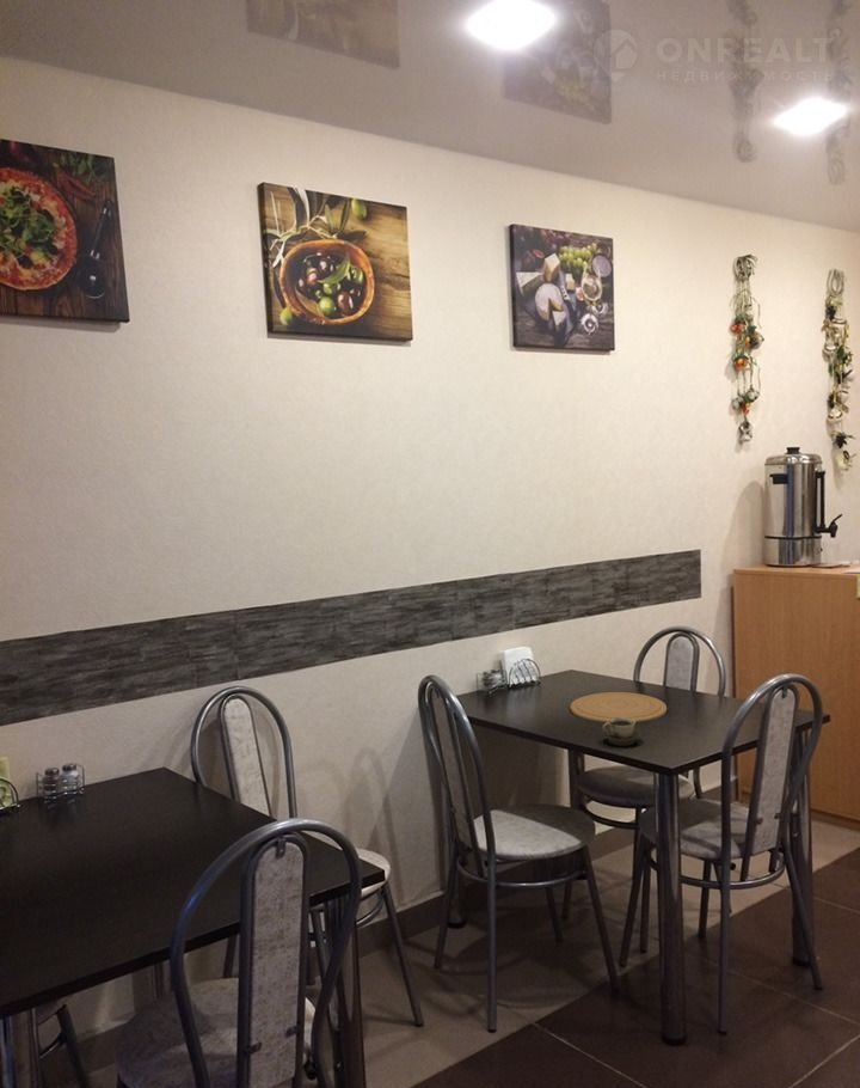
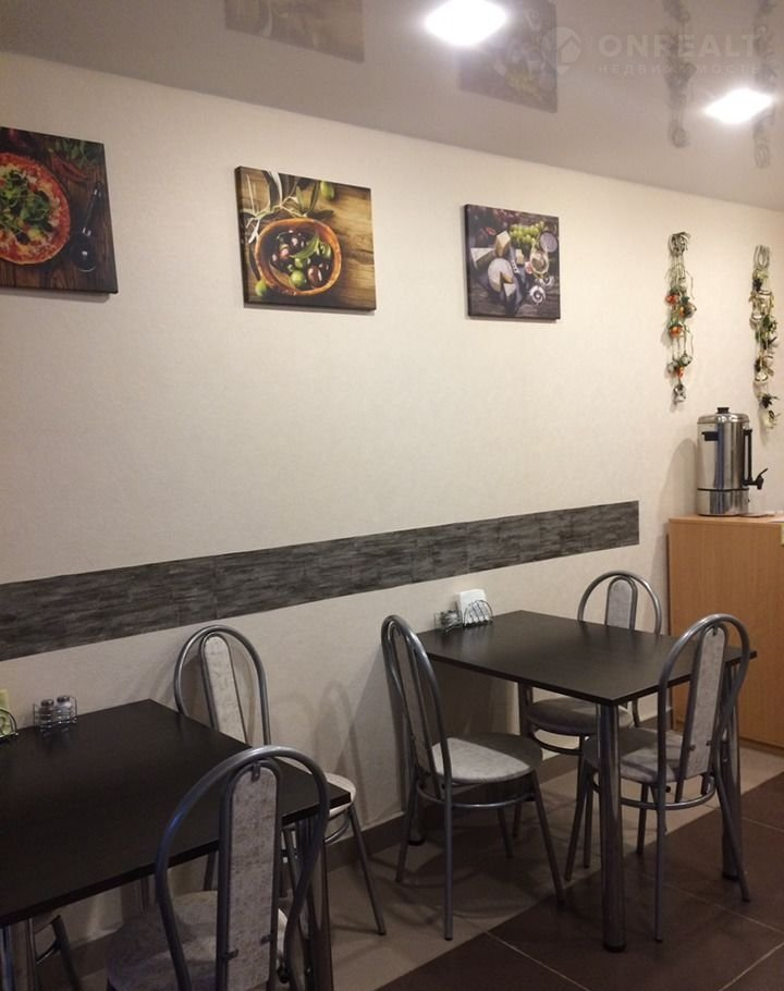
- plate [570,691,668,723]
- cup [600,717,643,747]
